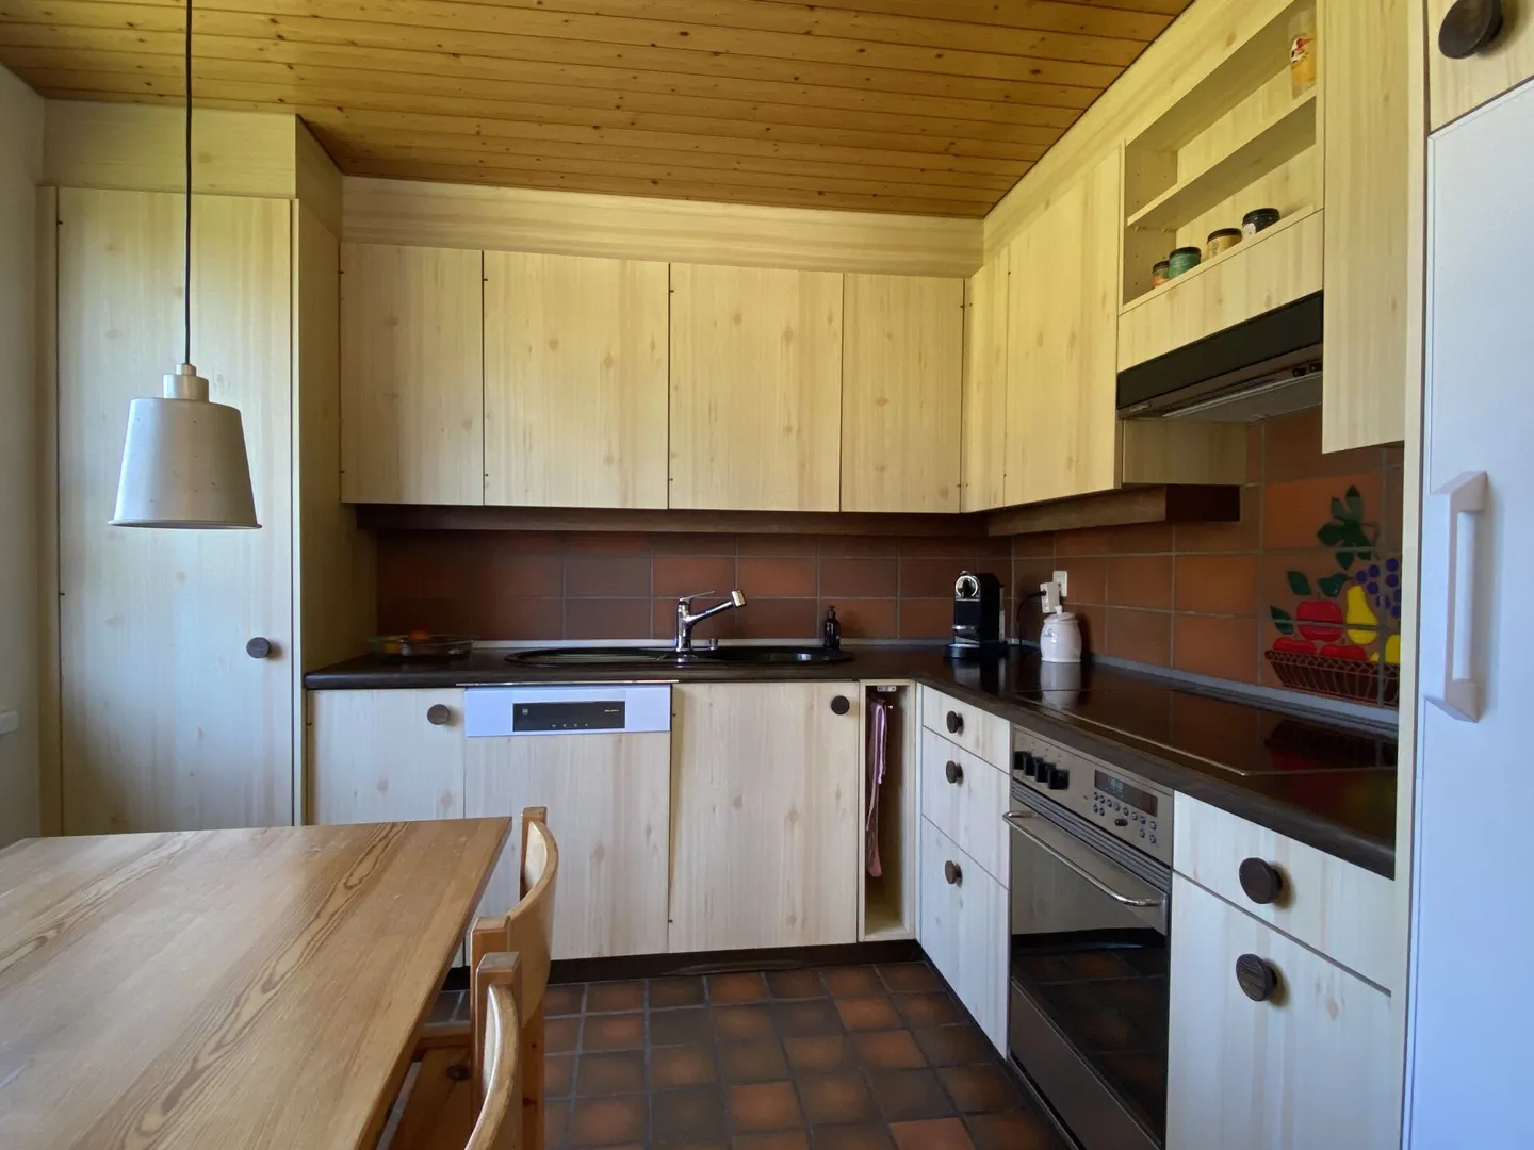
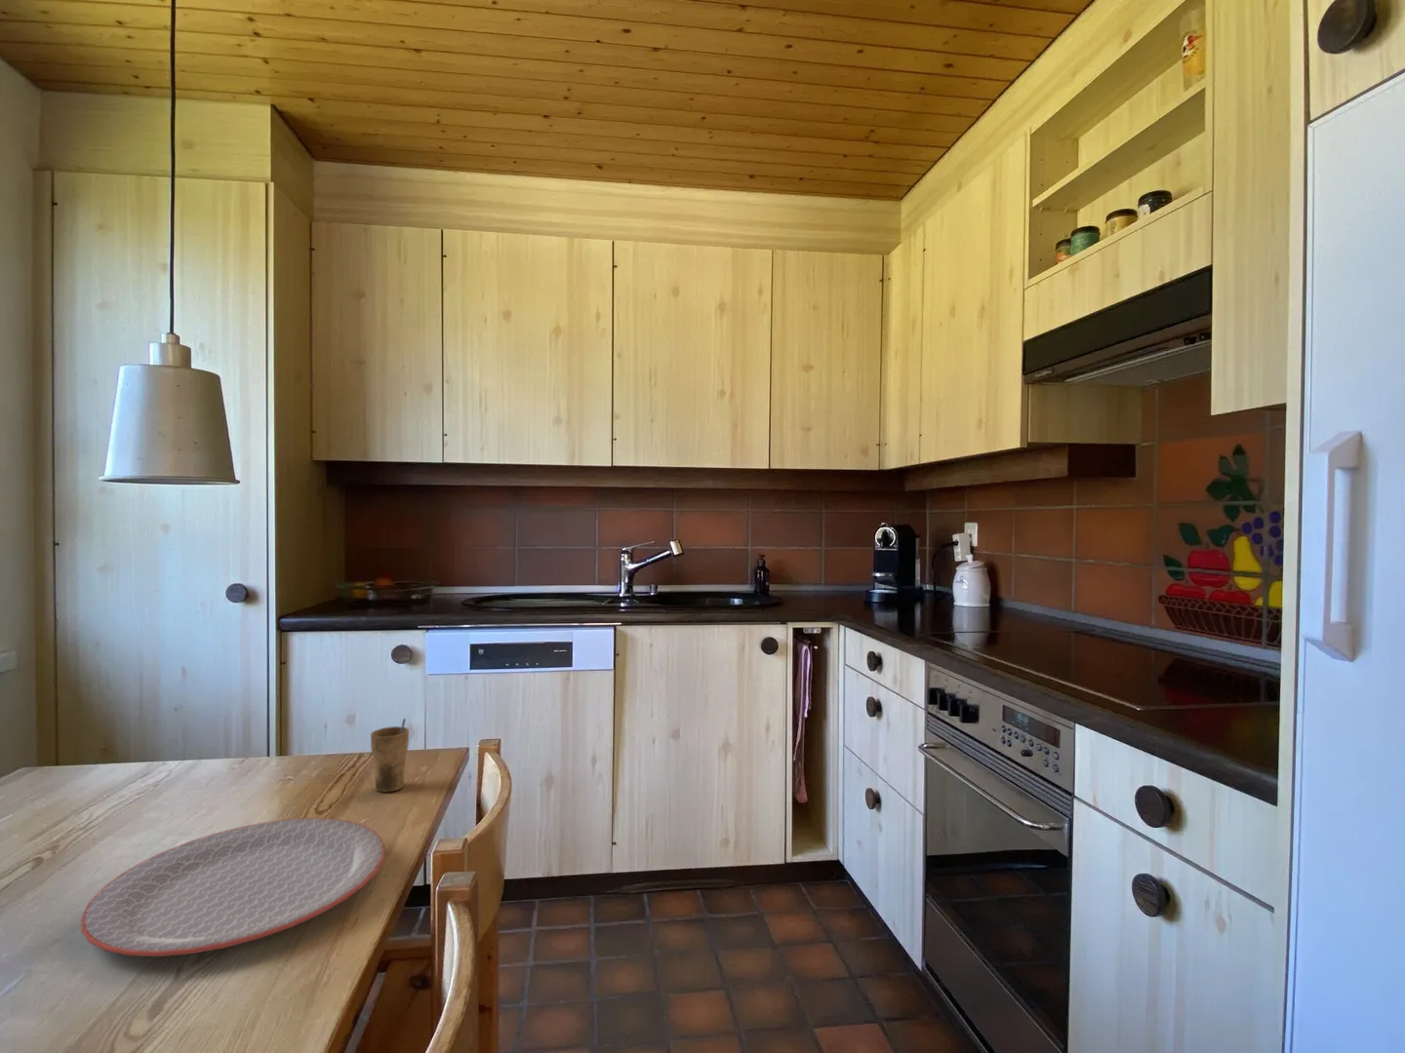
+ cup [370,718,409,793]
+ plate [80,817,386,958]
